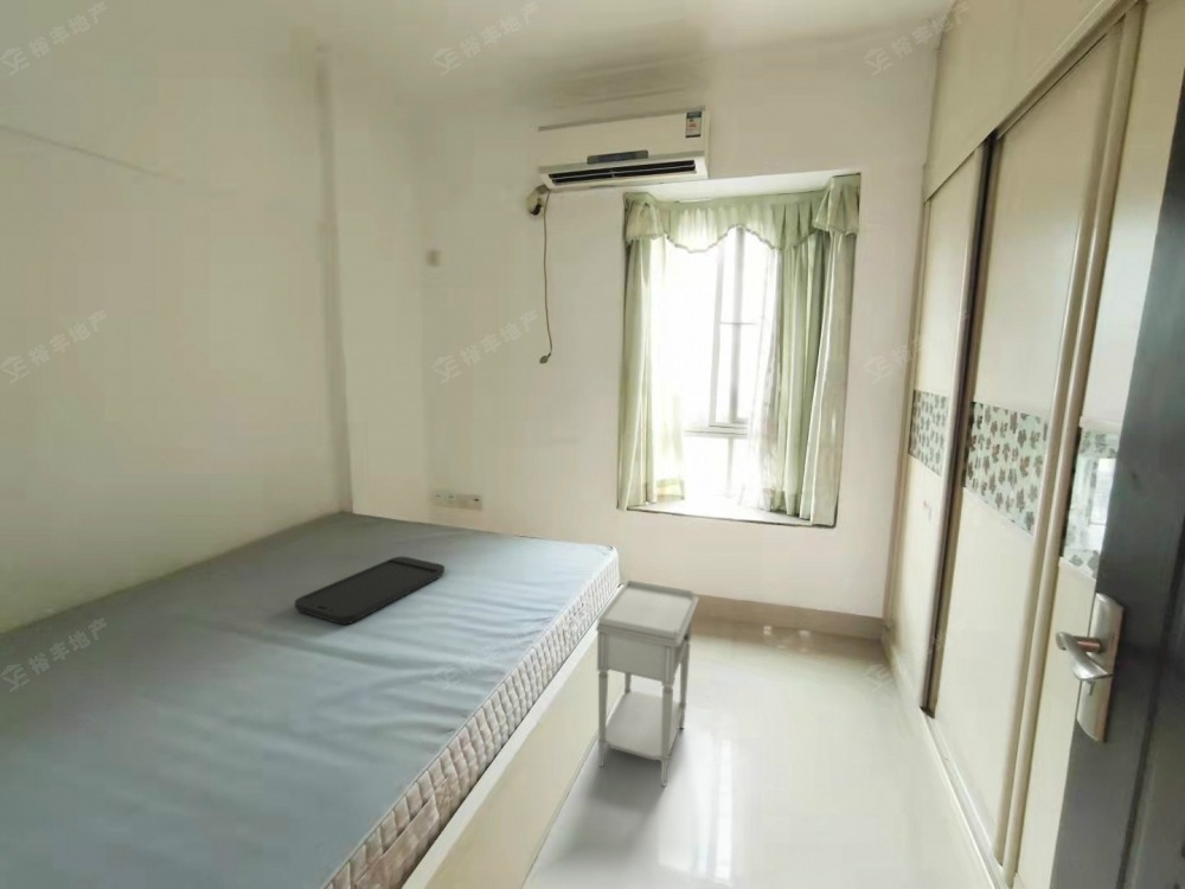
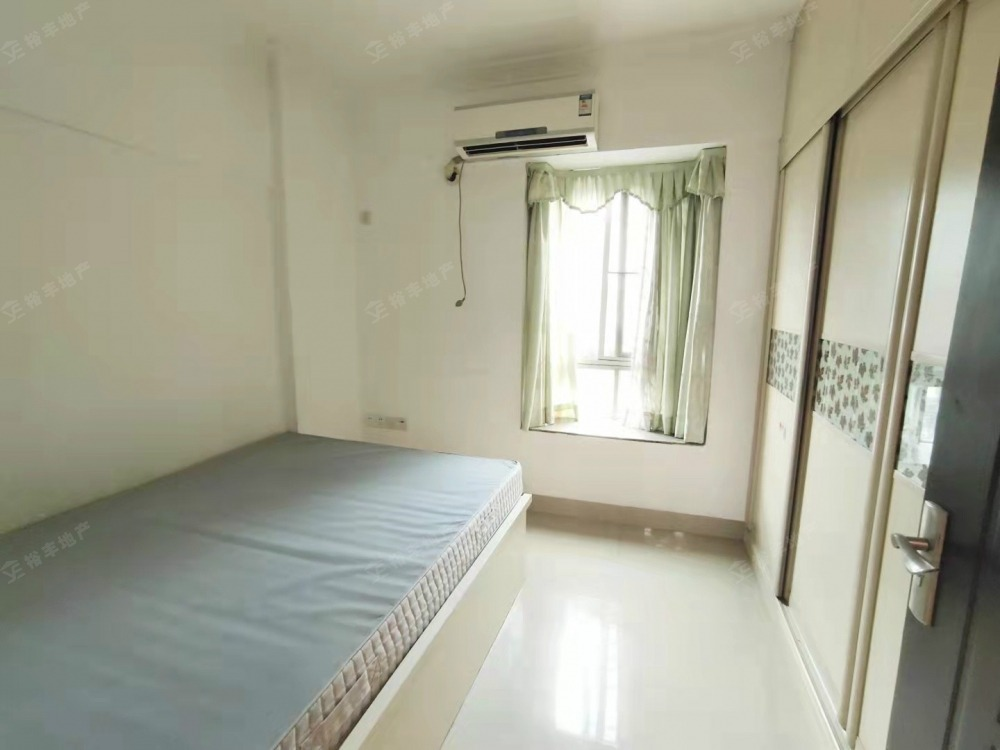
- nightstand [595,578,700,787]
- tray [294,556,446,626]
